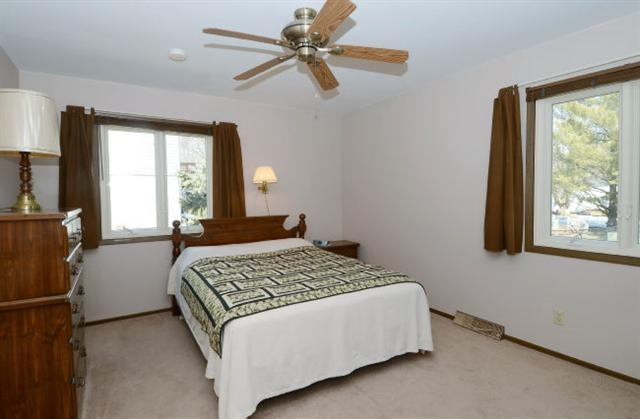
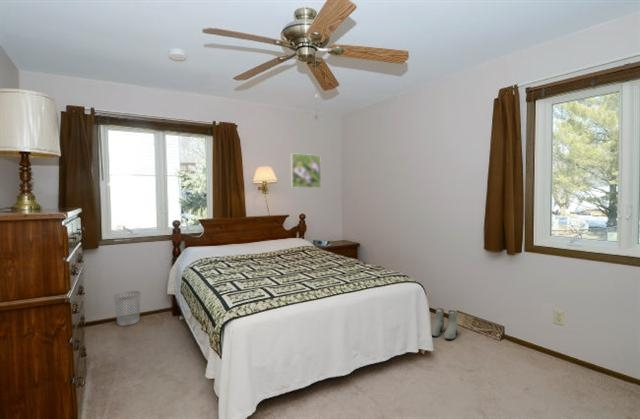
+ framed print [290,152,322,189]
+ wastebasket [113,290,142,327]
+ boots [430,307,459,340]
